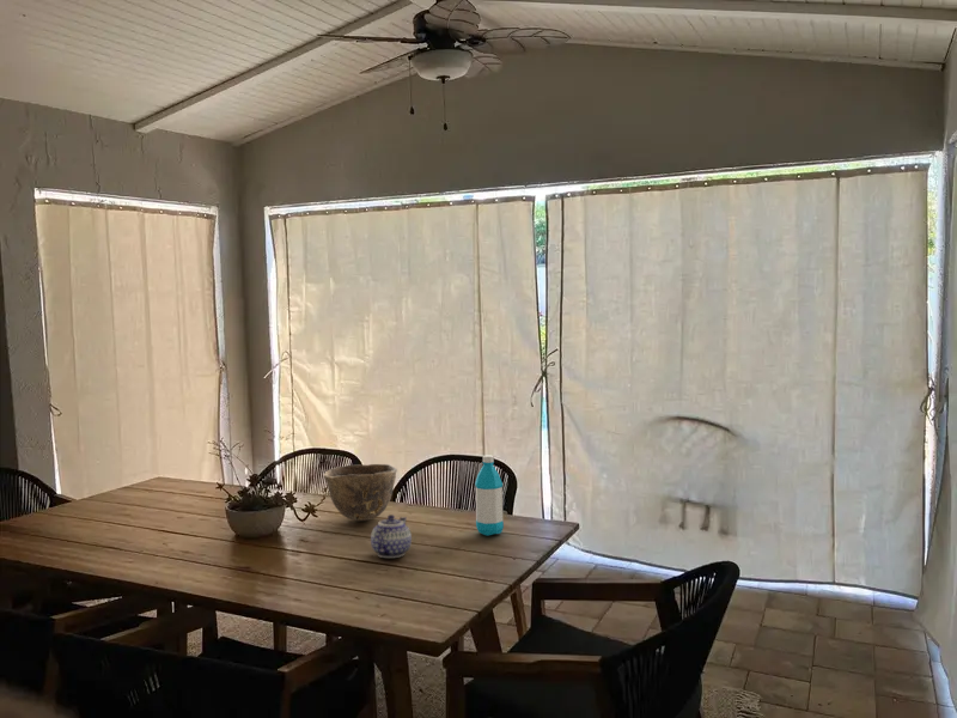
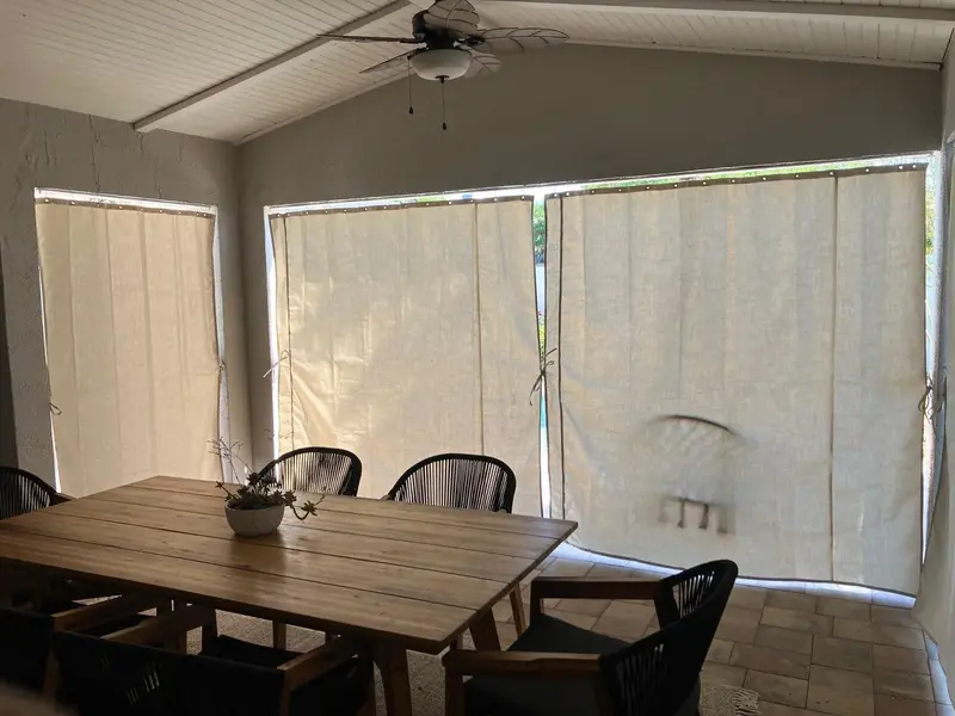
- water bottle [474,454,505,537]
- bowl [323,463,398,522]
- teapot [370,513,413,559]
